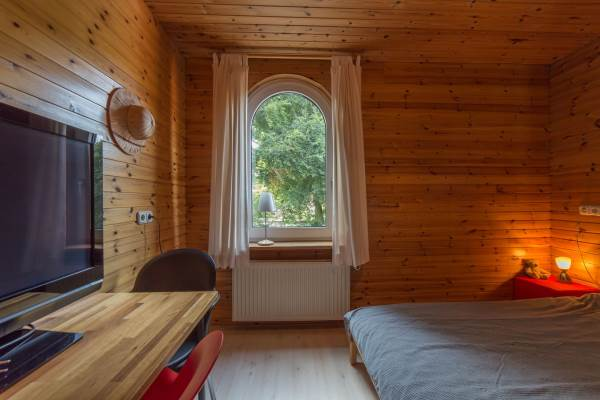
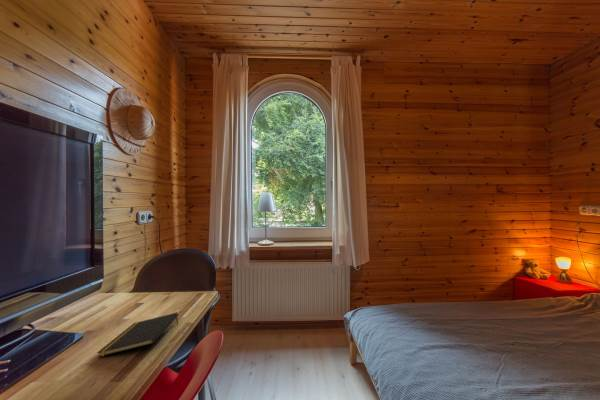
+ notepad [96,312,179,358]
